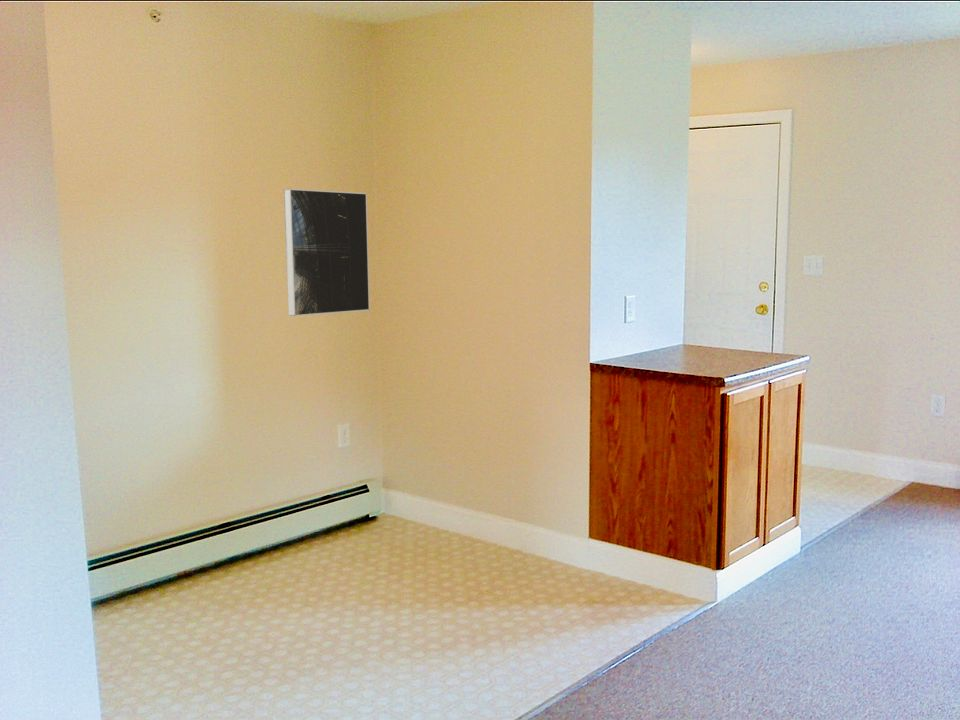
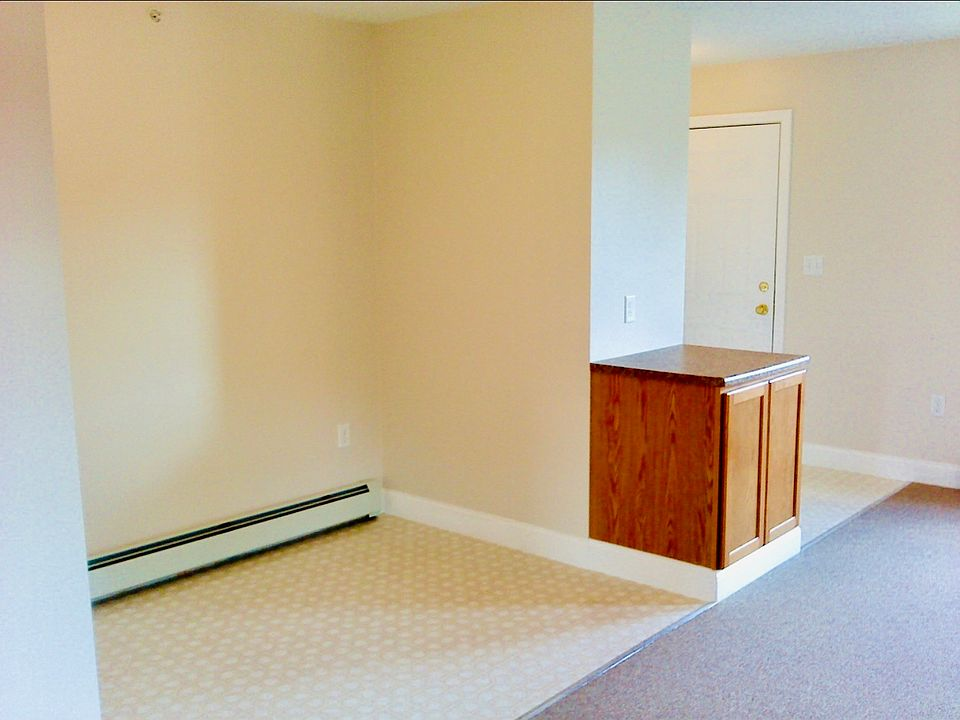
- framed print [283,188,371,317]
